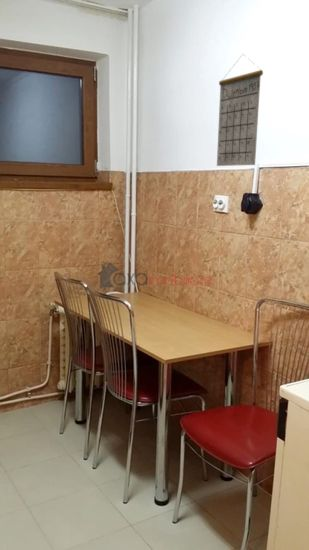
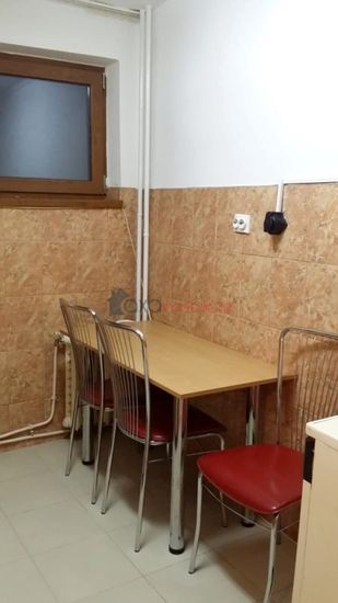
- calendar [216,53,264,167]
